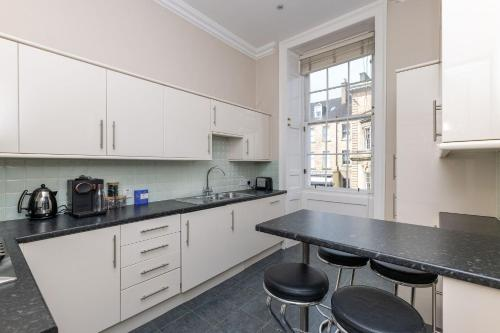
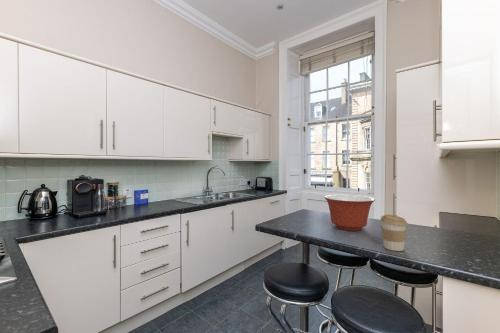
+ coffee cup [379,213,409,252]
+ mixing bowl [323,194,376,232]
